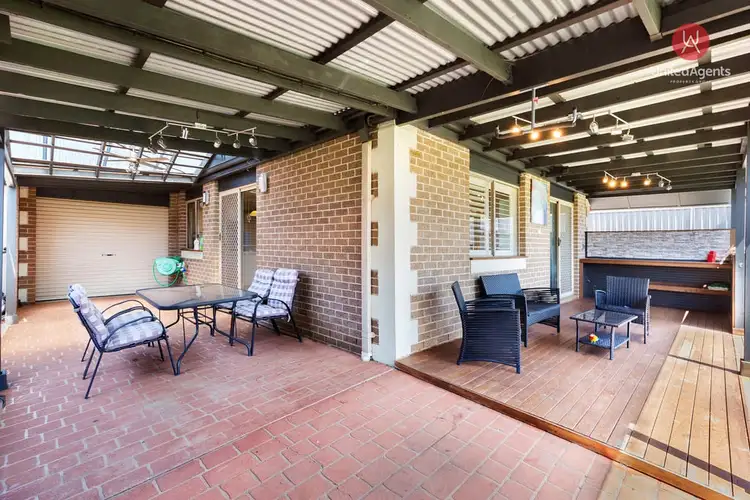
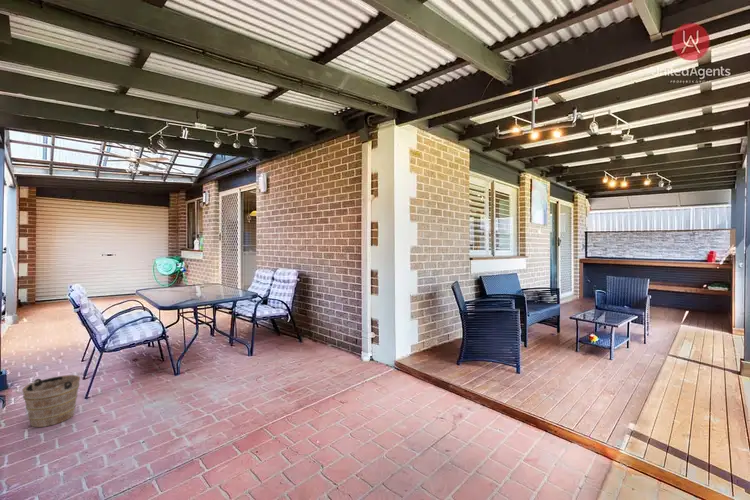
+ bucket [15,374,81,428]
